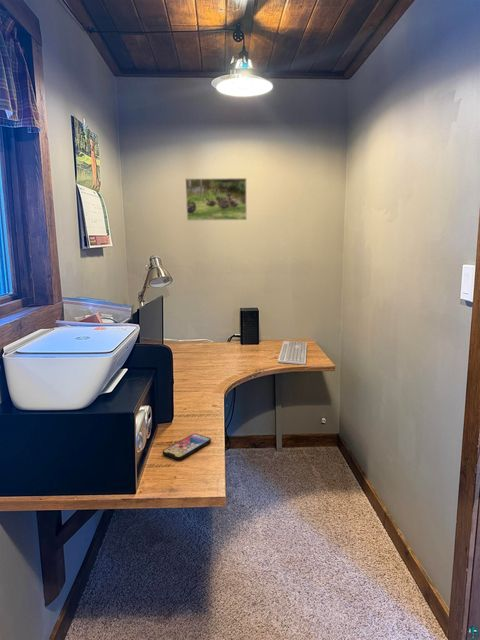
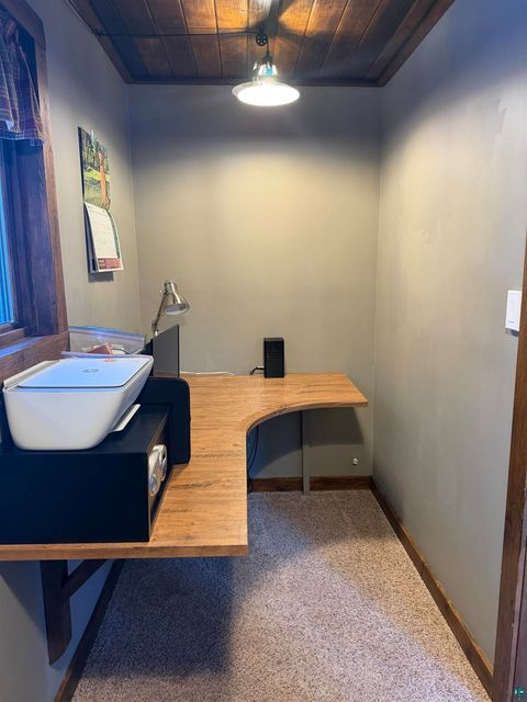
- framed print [185,177,248,222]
- keyboard [277,340,308,366]
- smartphone [162,433,212,461]
